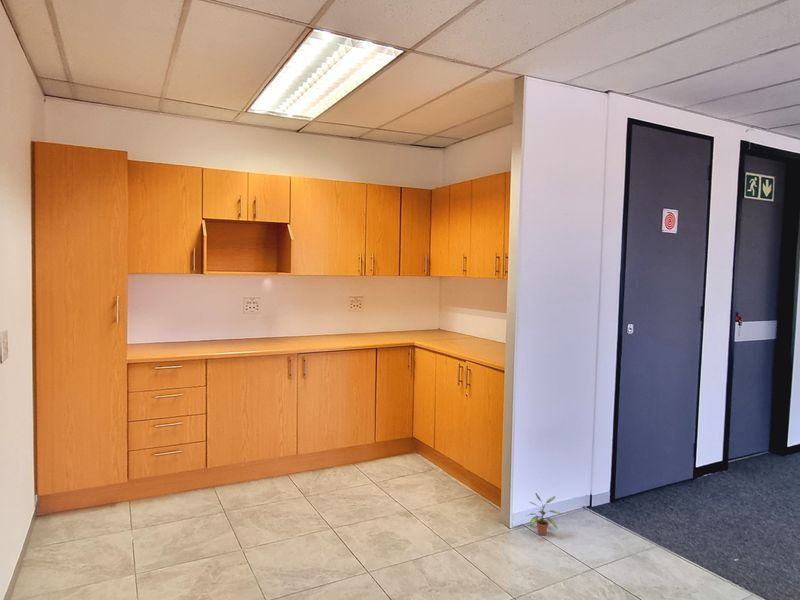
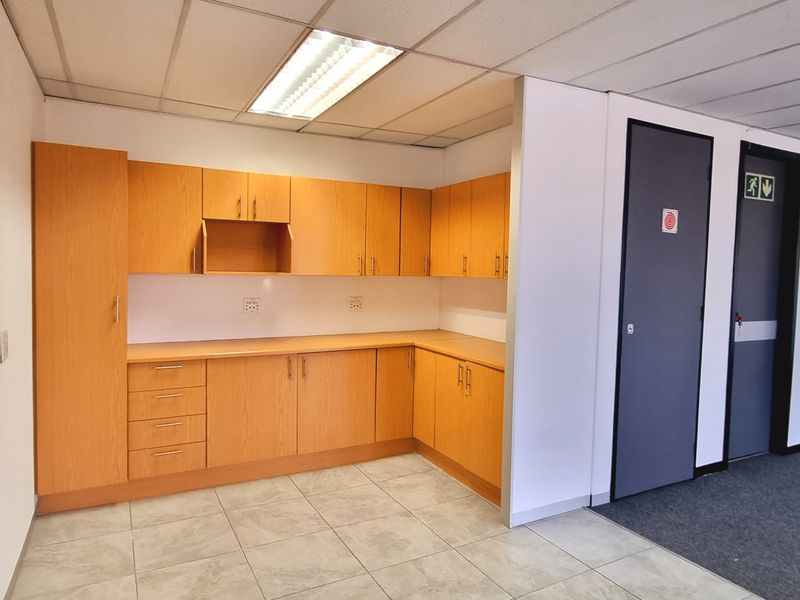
- potted plant [526,492,562,536]
